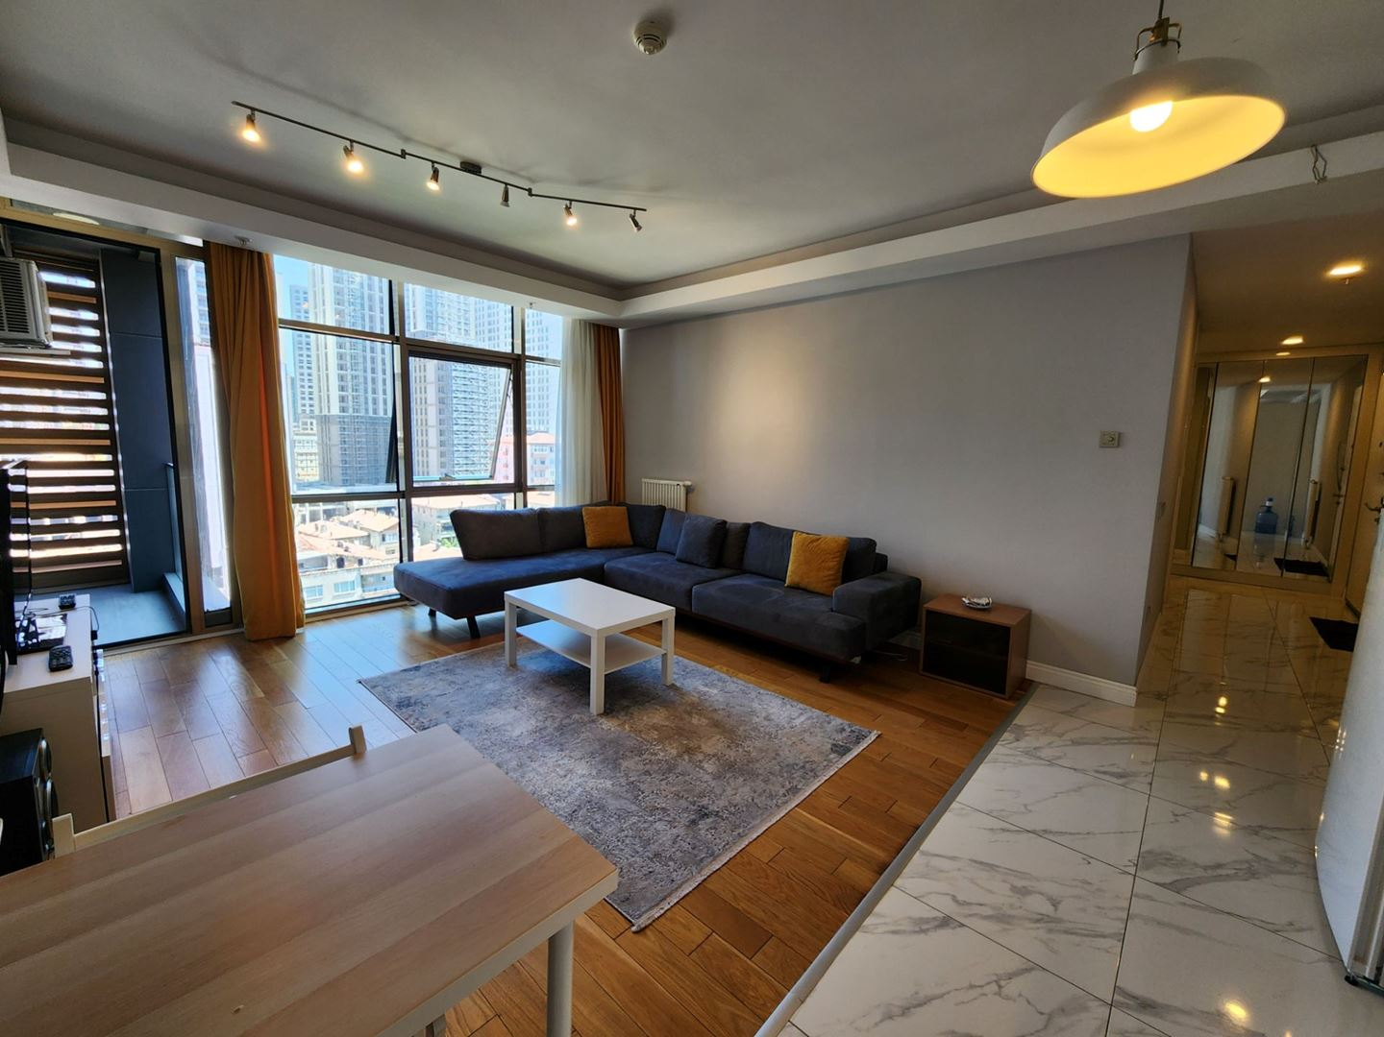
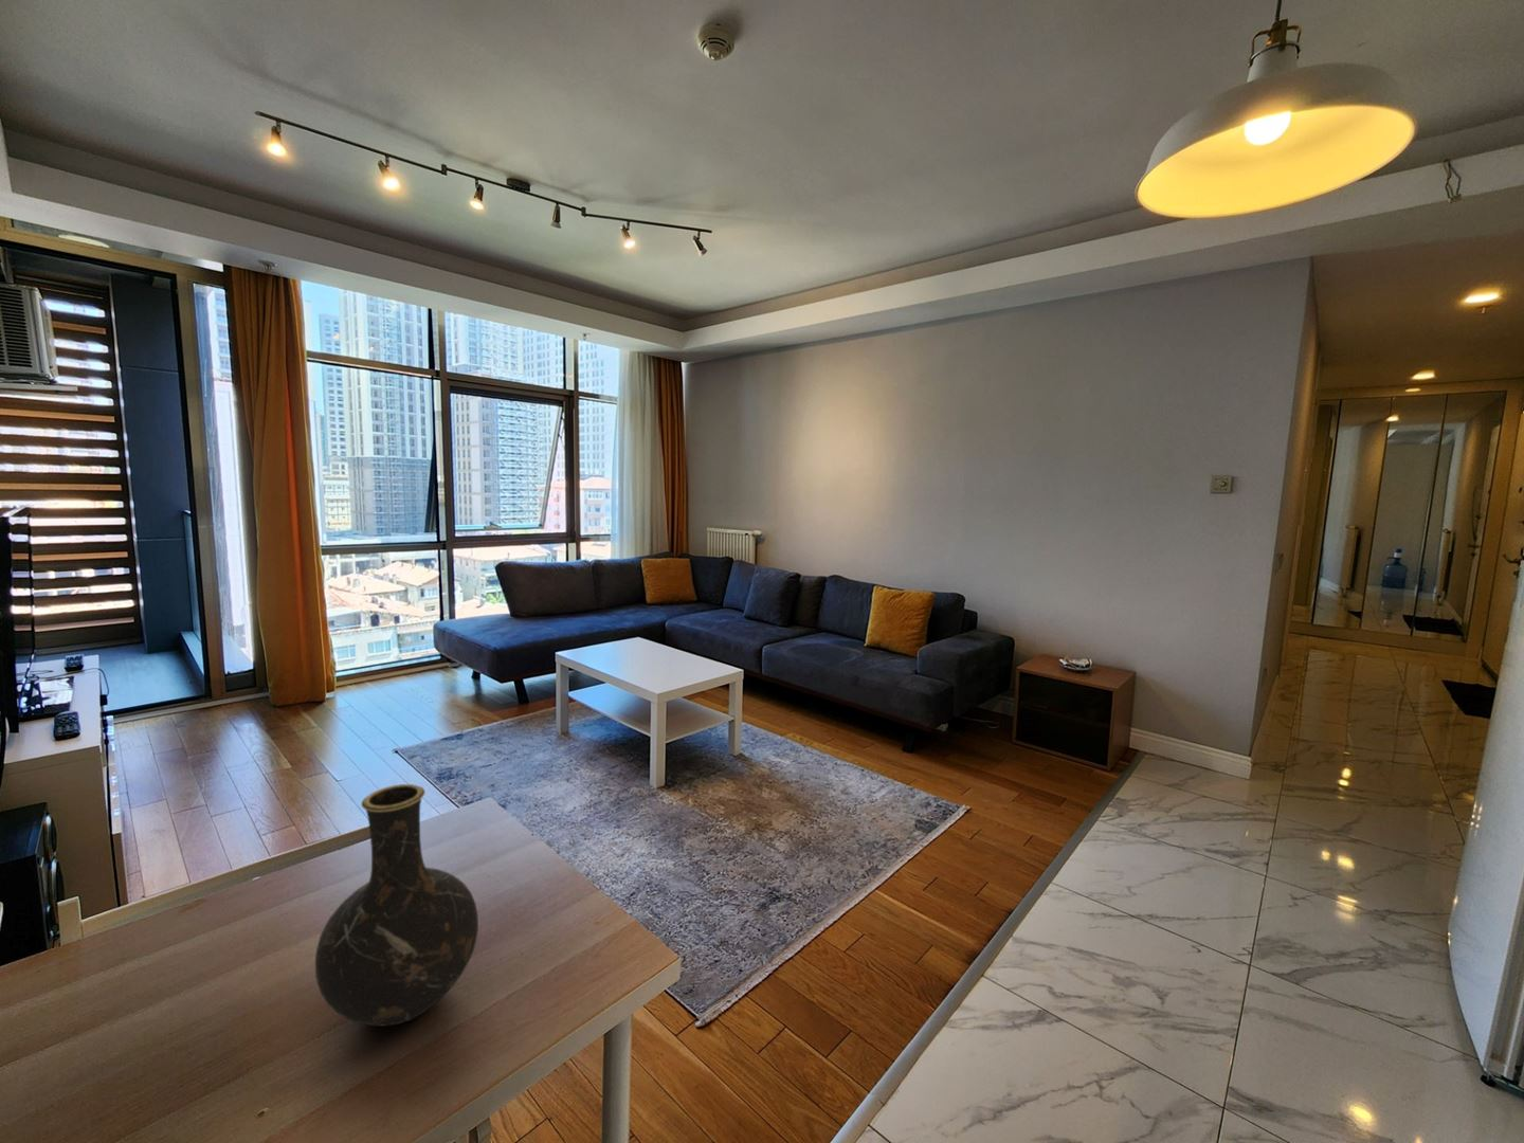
+ vase [314,783,480,1028]
